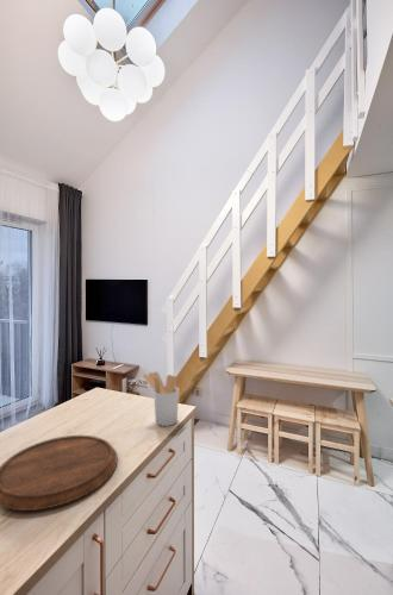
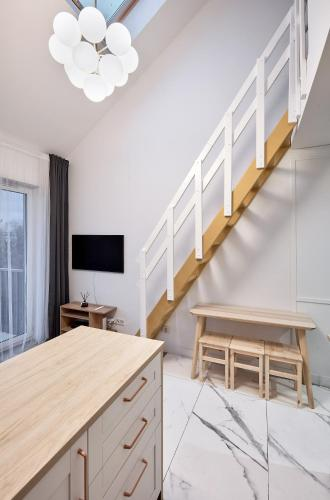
- utensil holder [142,370,180,427]
- cutting board [0,434,119,512]
